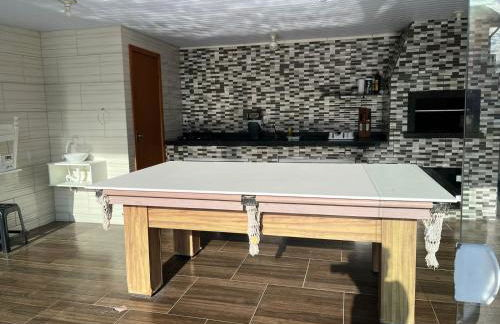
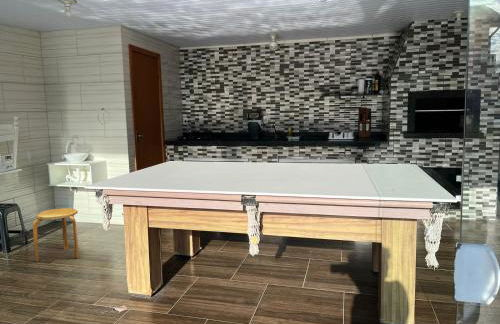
+ stool [32,207,80,263]
